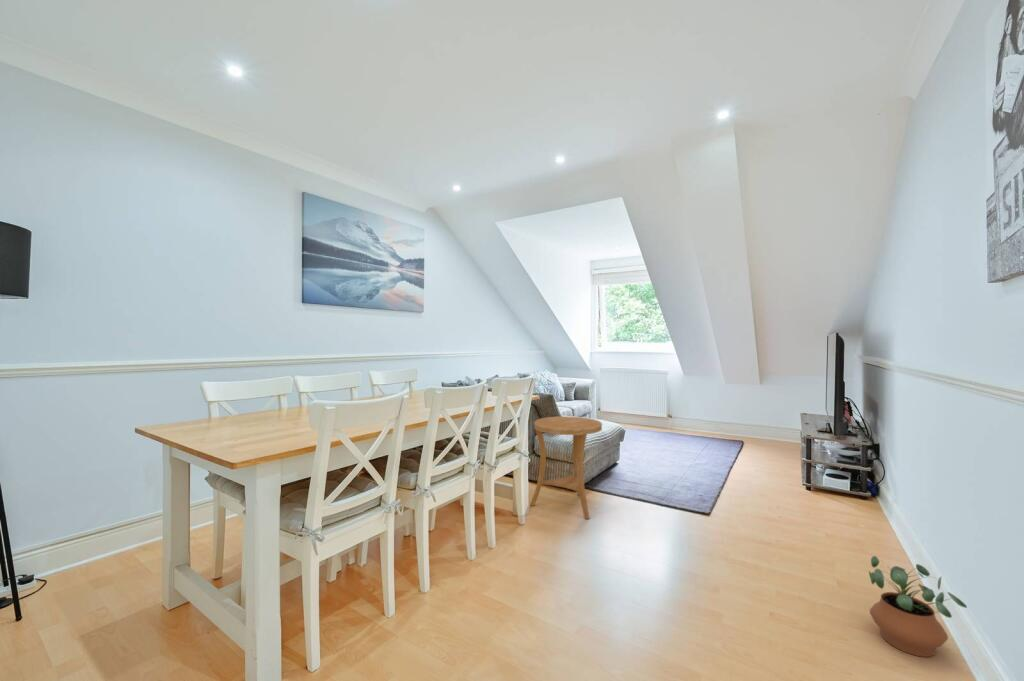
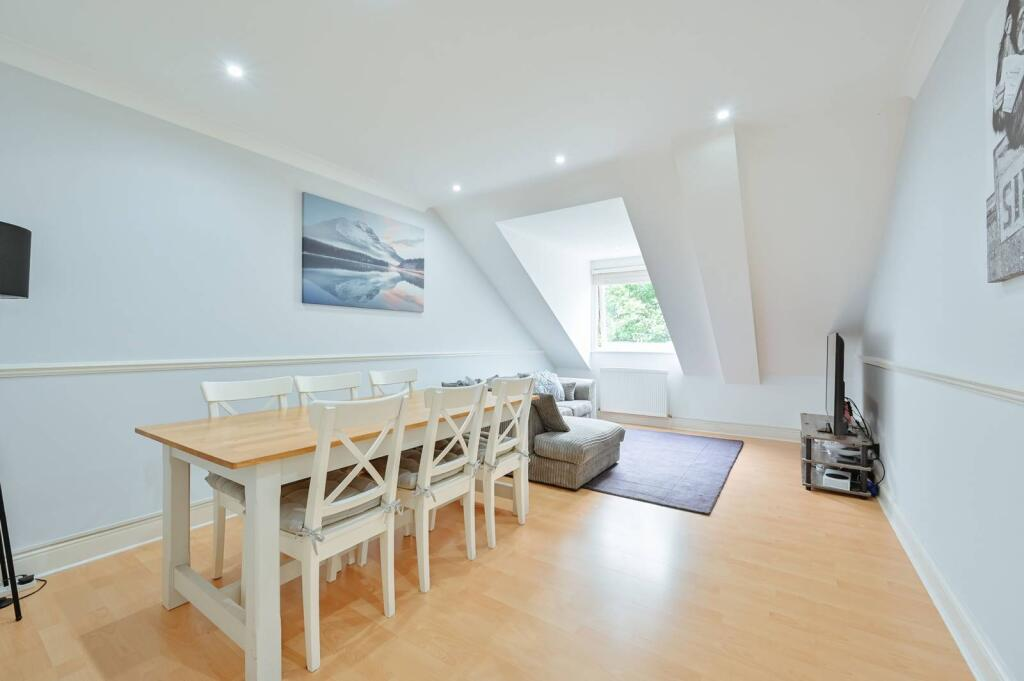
- side table [529,415,603,520]
- potted plant [868,555,968,658]
